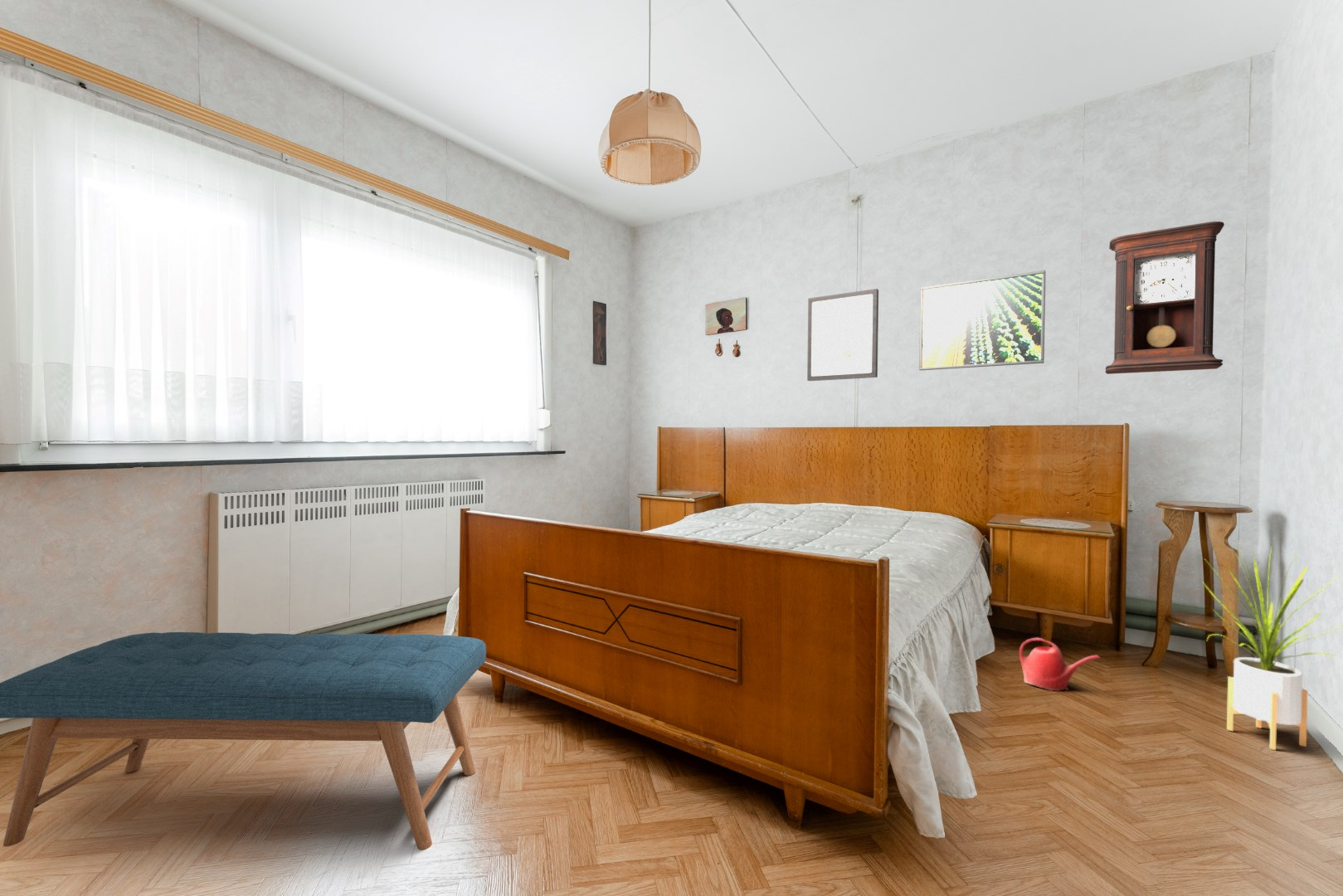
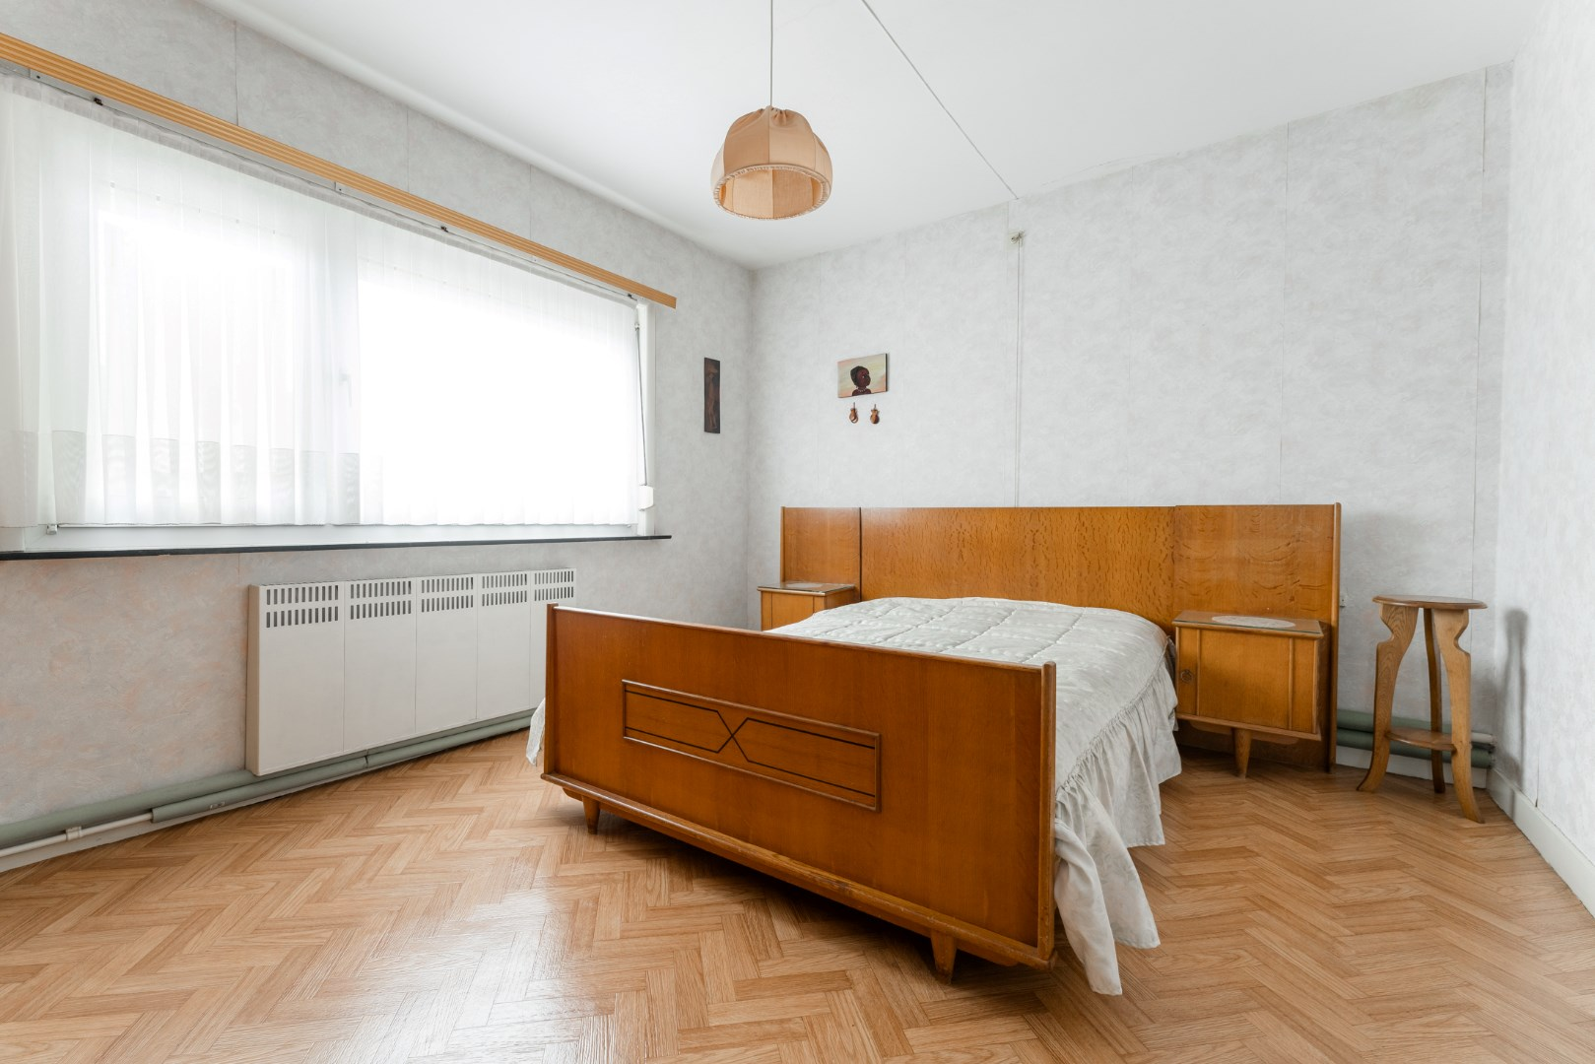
- watering can [1019,637,1101,692]
- wall art [806,288,879,382]
- house plant [1202,543,1343,751]
- bench [0,631,487,851]
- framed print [918,270,1046,371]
- pendulum clock [1105,221,1225,375]
